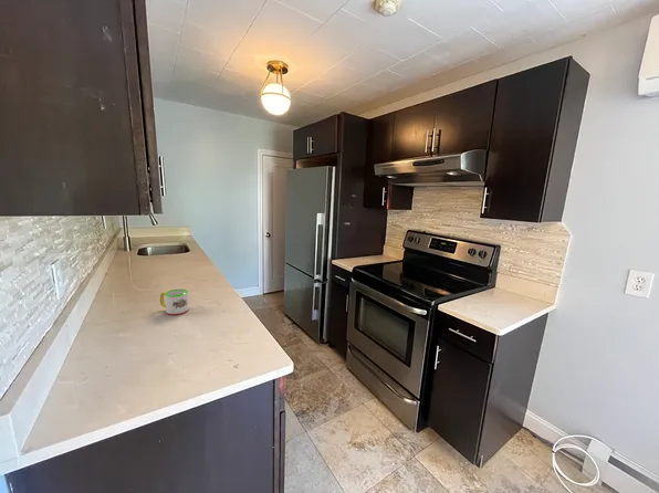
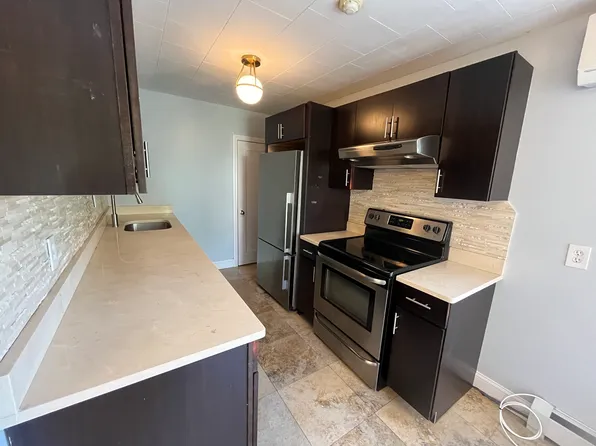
- mug [159,289,190,316]
